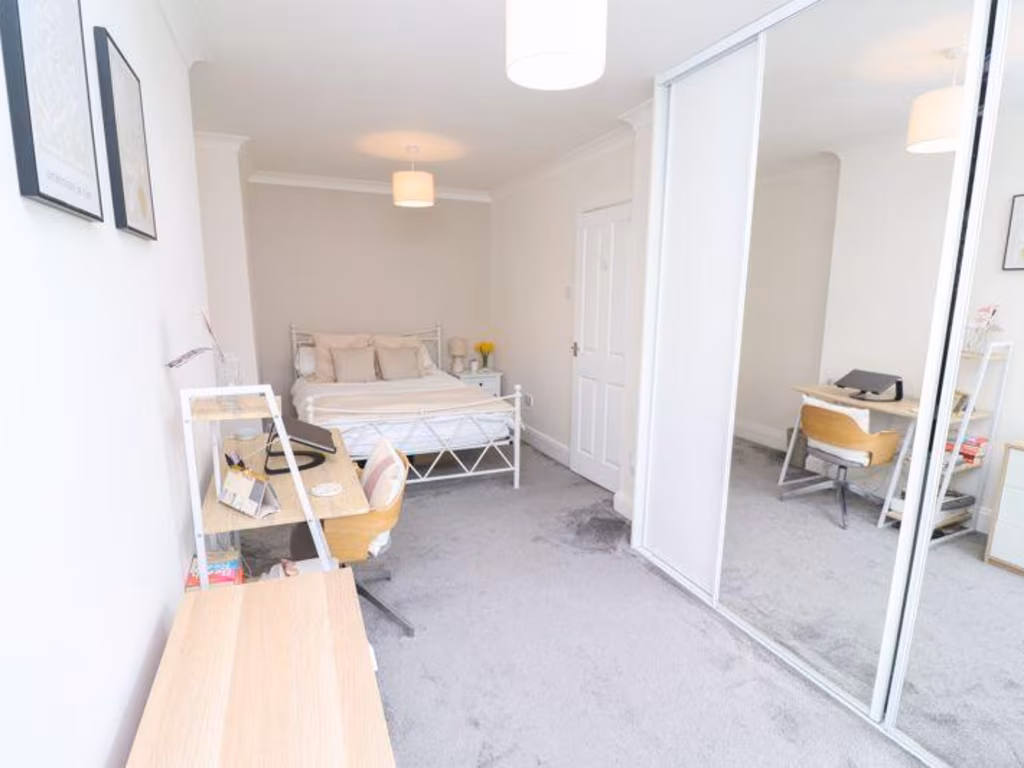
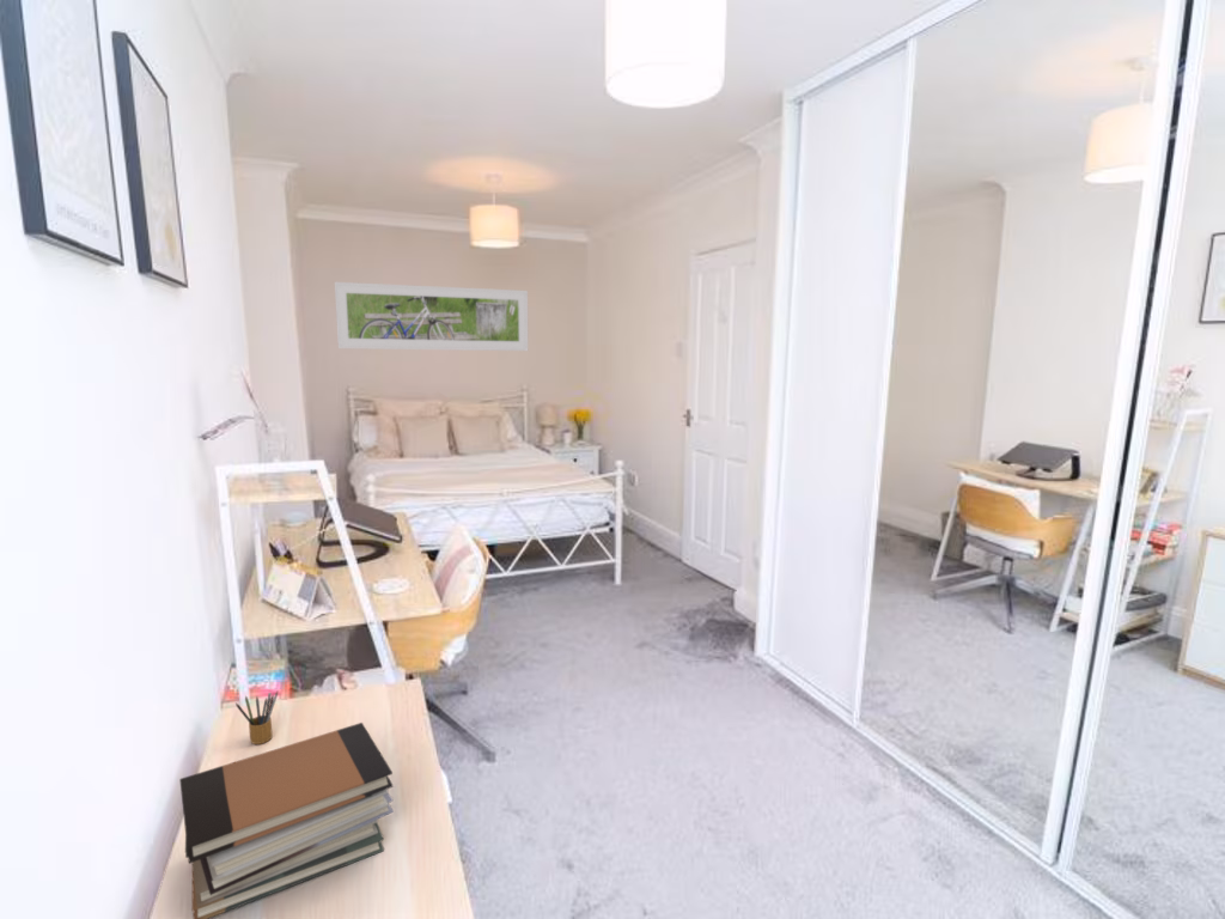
+ pencil box [234,690,279,745]
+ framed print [334,281,529,352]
+ book stack [178,722,395,919]
